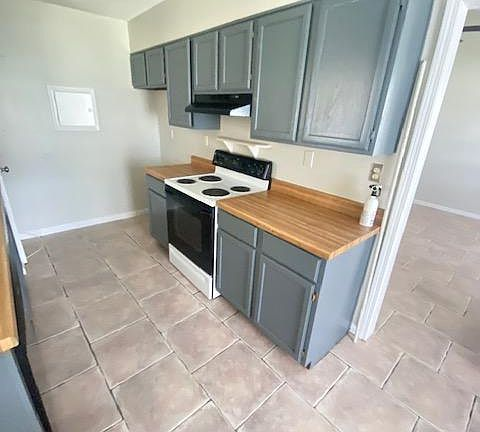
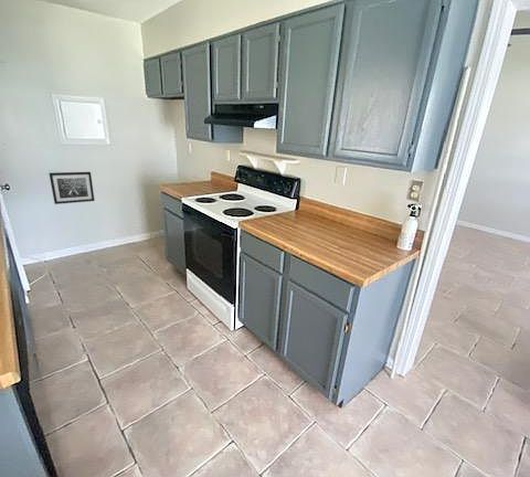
+ wall art [49,171,95,205]
